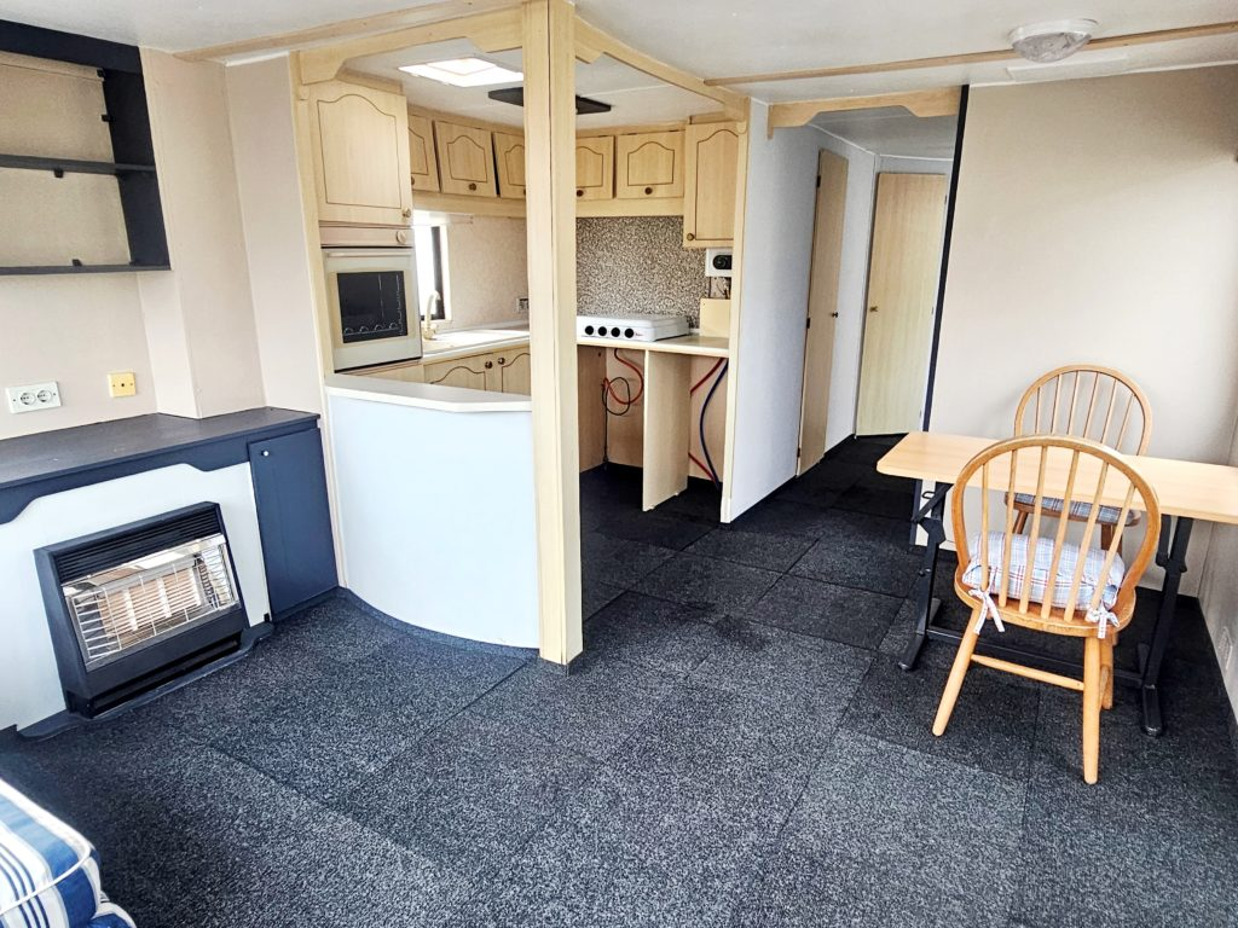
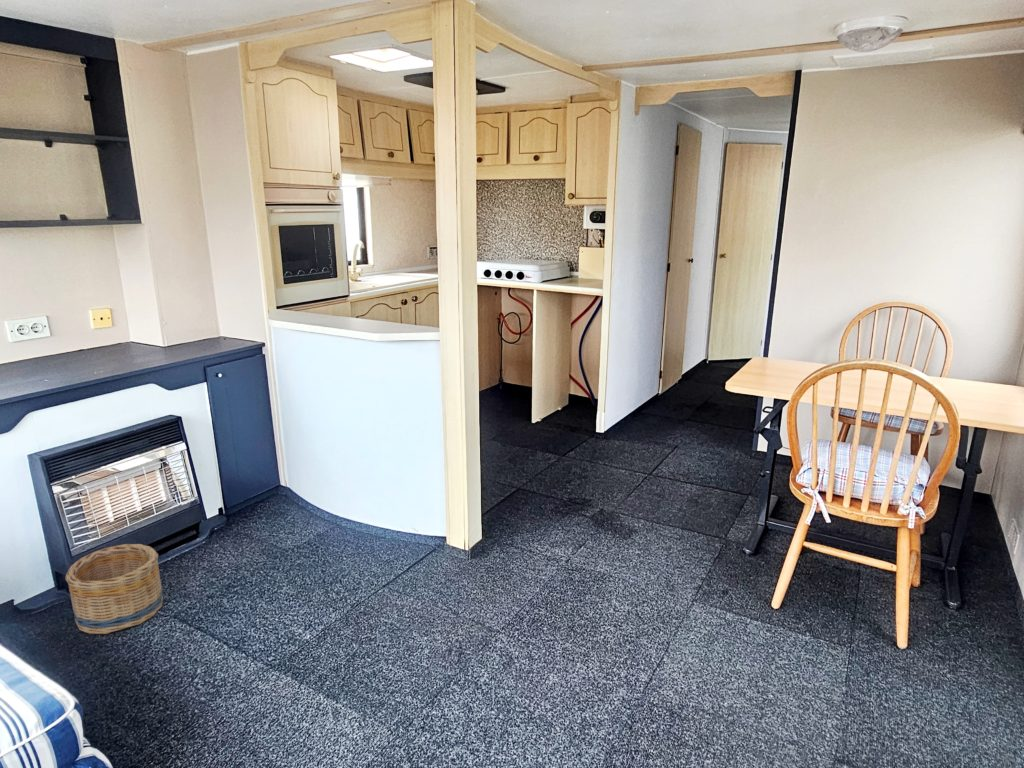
+ basket [64,543,164,635]
